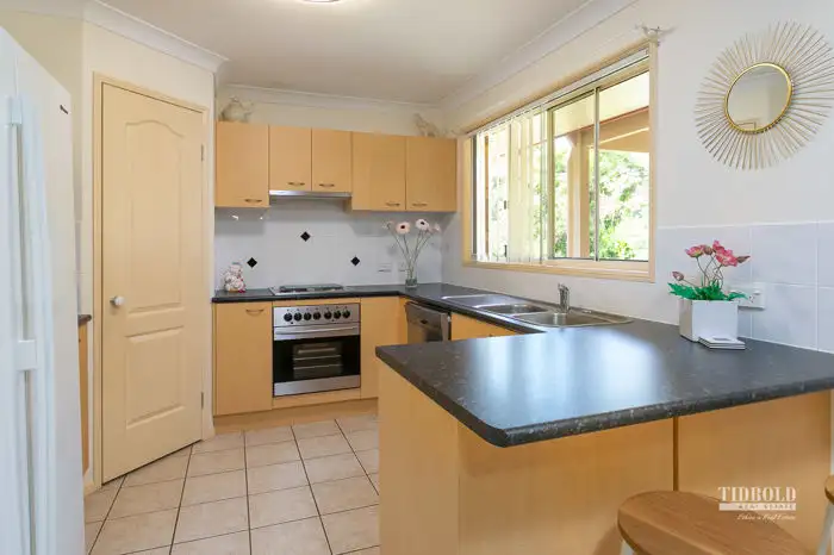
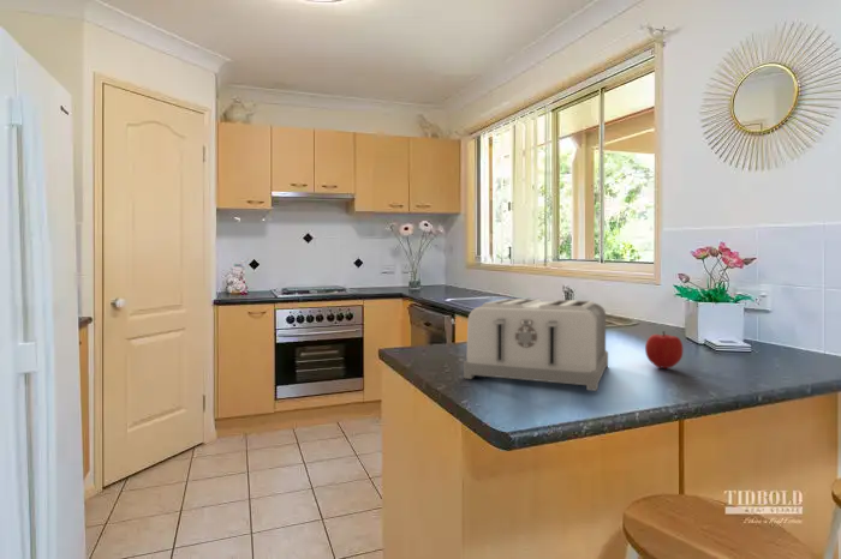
+ toaster [463,297,609,392]
+ fruit [644,330,684,369]
